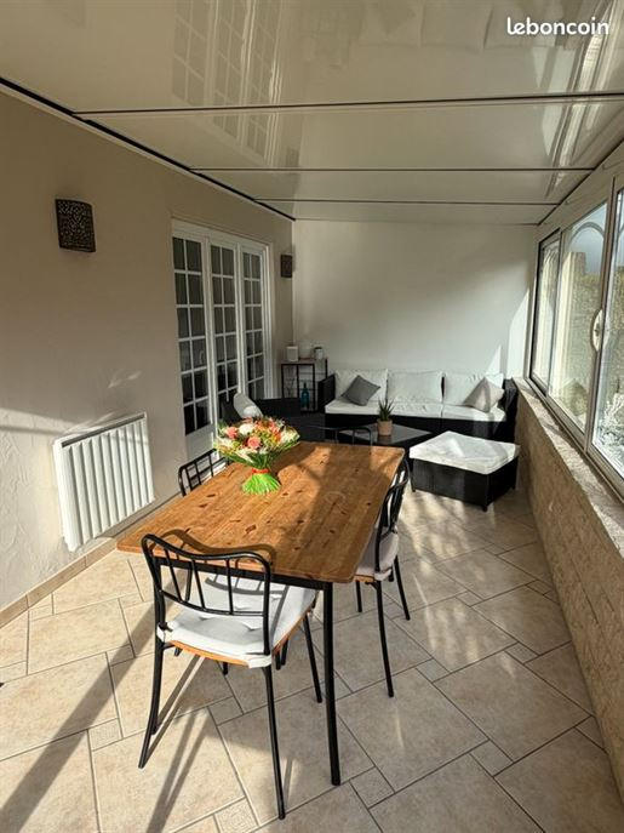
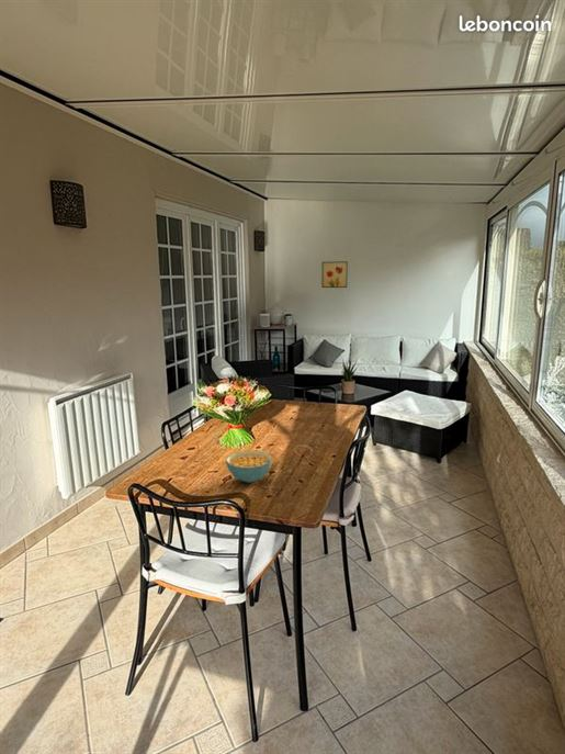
+ cereal bowl [225,450,273,484]
+ wall art [320,260,349,289]
